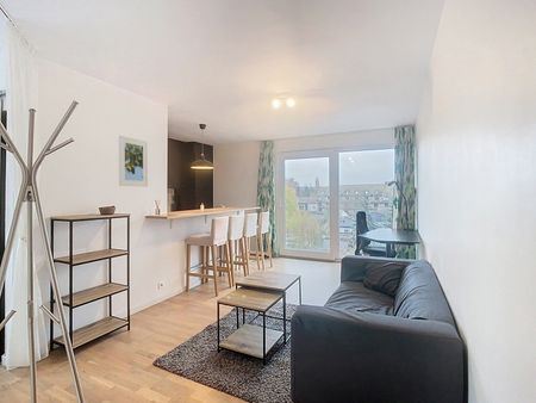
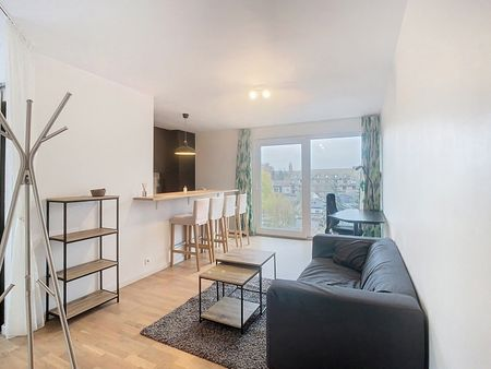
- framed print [118,135,149,187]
